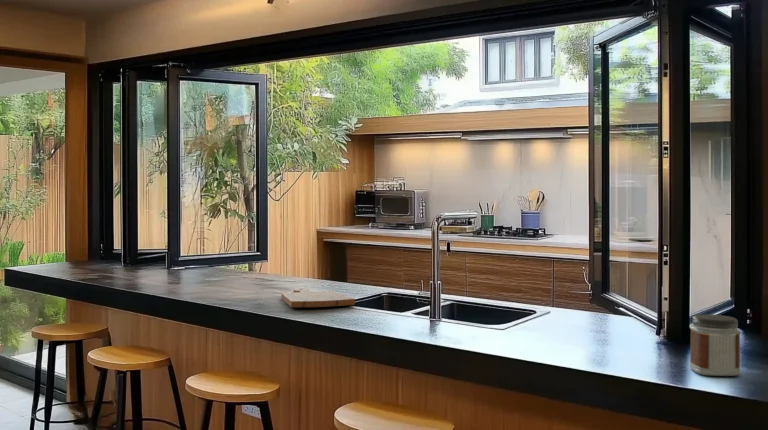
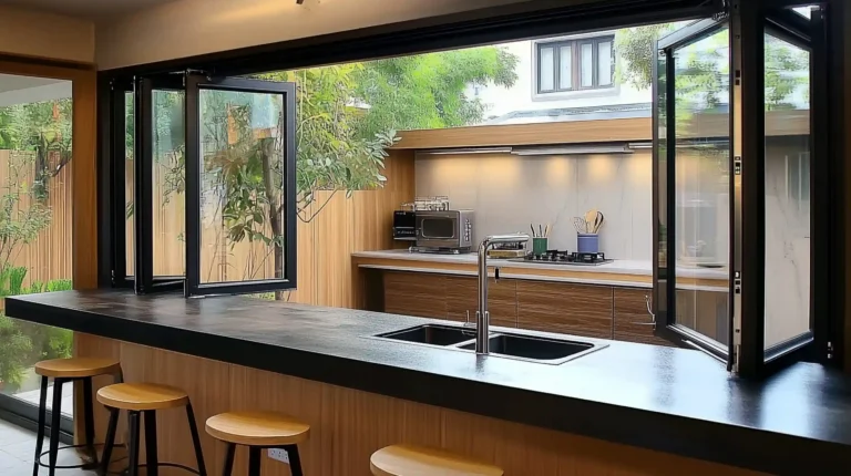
- cutting board [280,288,356,308]
- jar [688,314,742,377]
